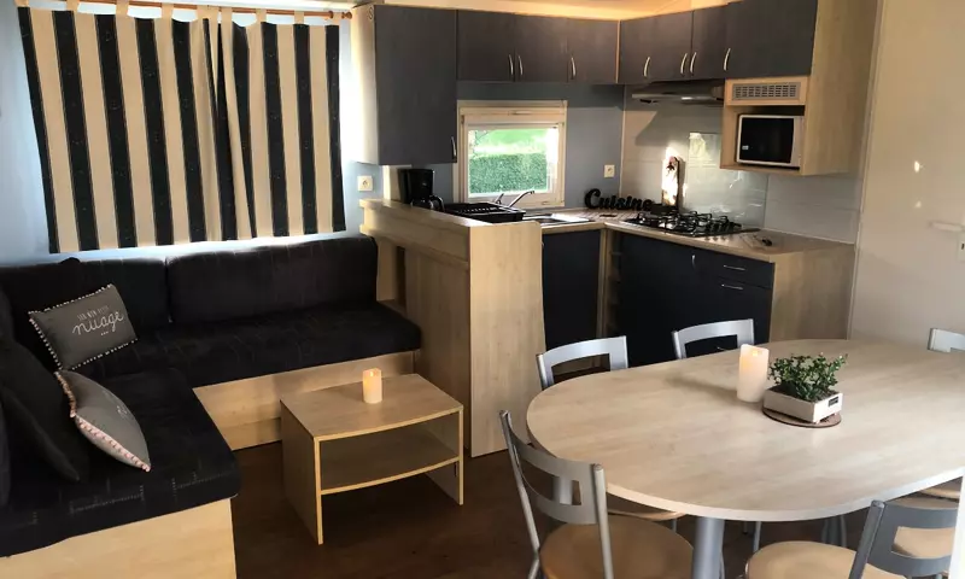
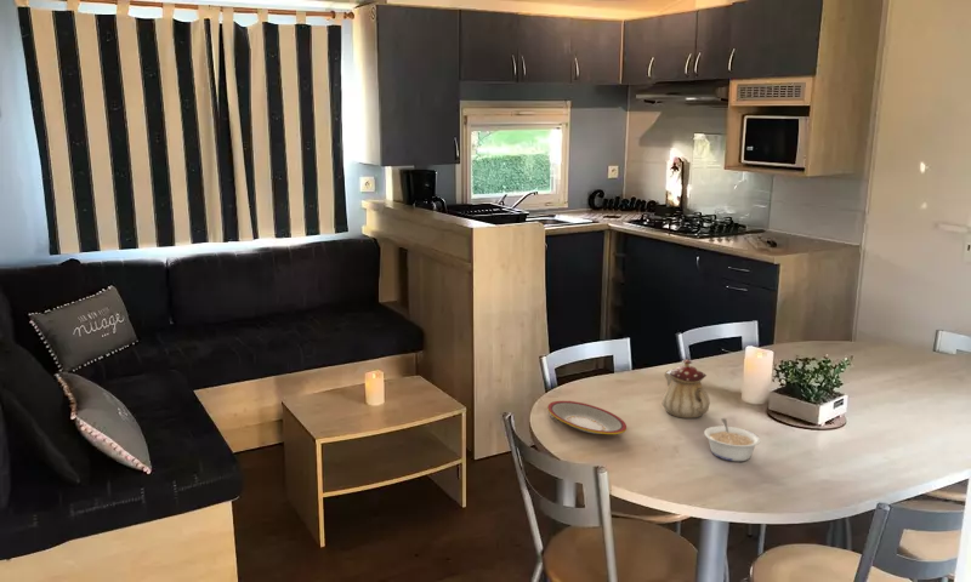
+ plate [546,400,628,435]
+ legume [703,417,761,462]
+ teapot [661,359,711,420]
